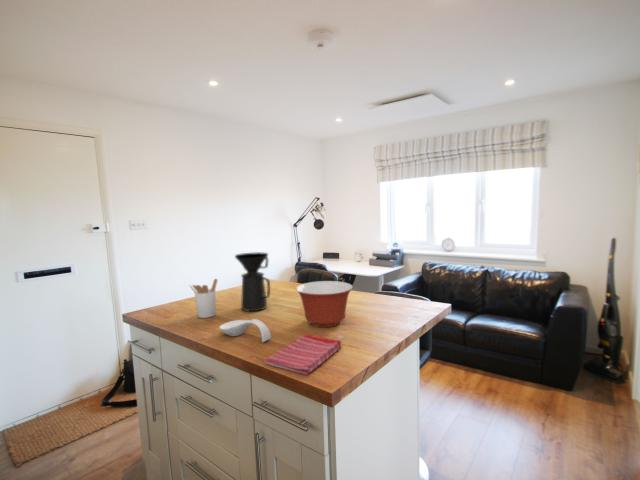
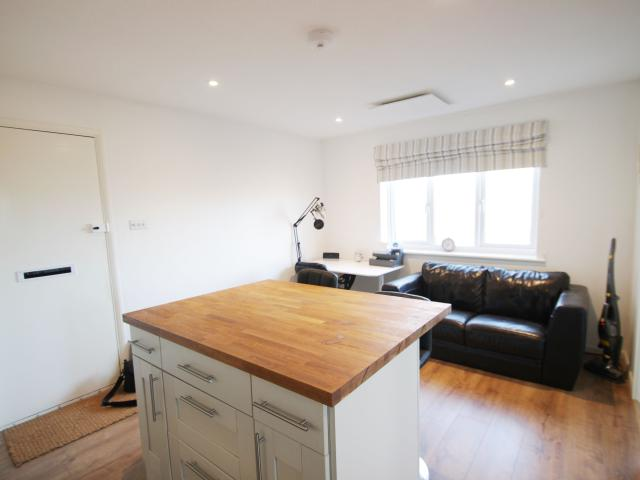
- coffee maker [234,251,271,312]
- utensil holder [189,278,218,319]
- spoon rest [218,318,272,343]
- mixing bowl [295,280,354,328]
- dish towel [264,333,342,376]
